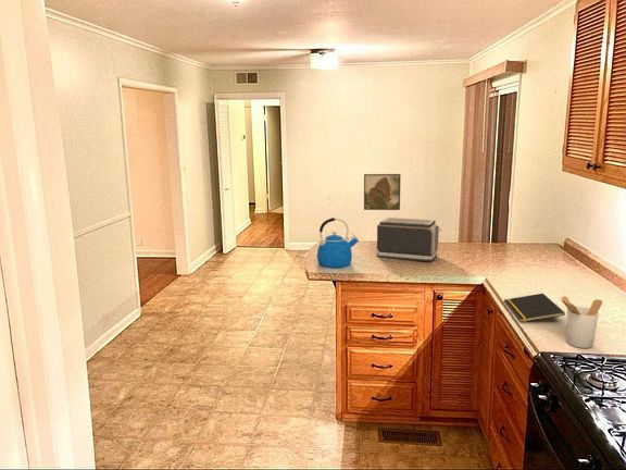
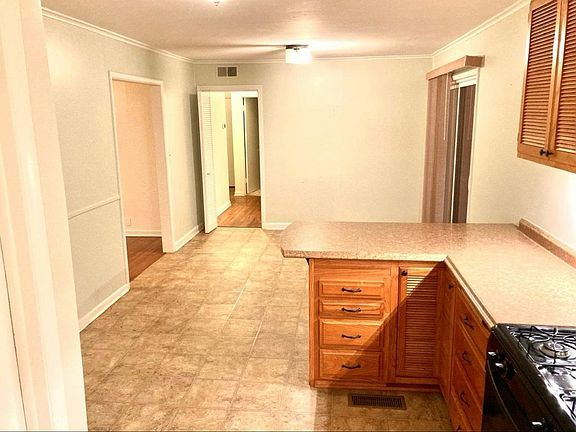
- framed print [363,173,402,211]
- utensil holder [559,295,603,349]
- kettle [316,217,360,269]
- toaster [376,217,442,263]
- notepad [503,293,566,323]
